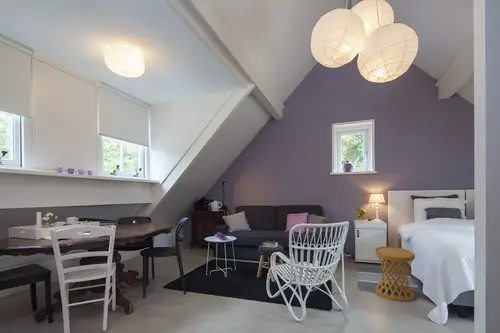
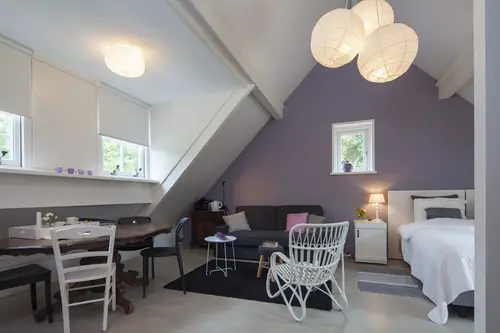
- side table [374,246,416,302]
